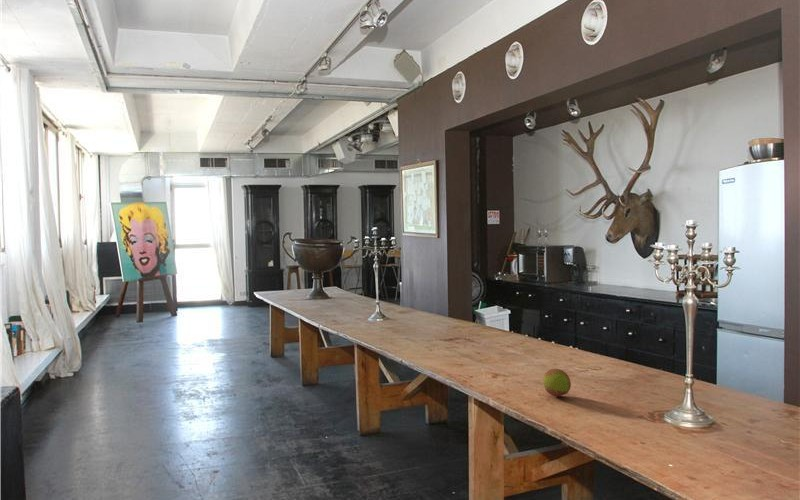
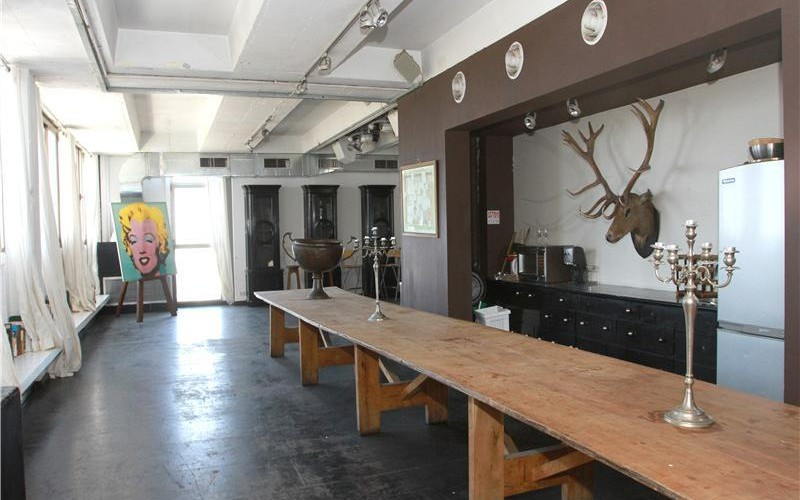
- fruit [542,368,572,397]
